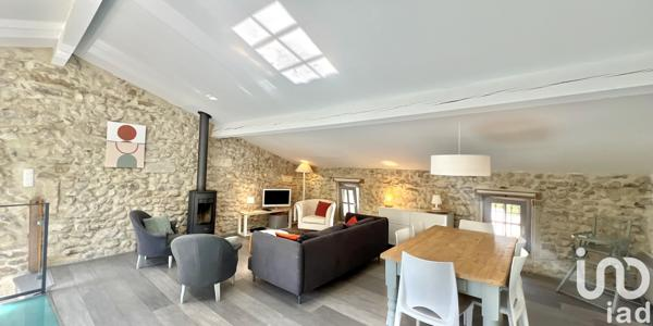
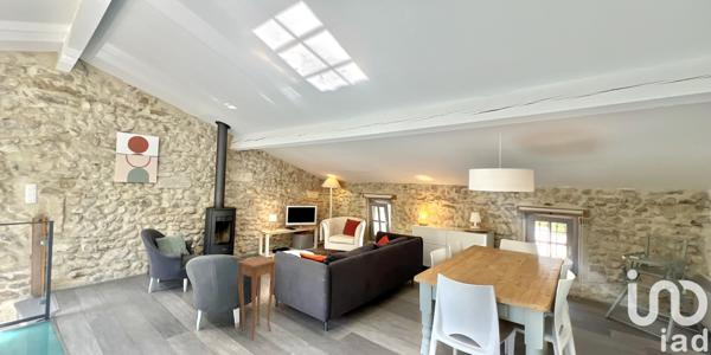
+ side table [236,254,278,341]
